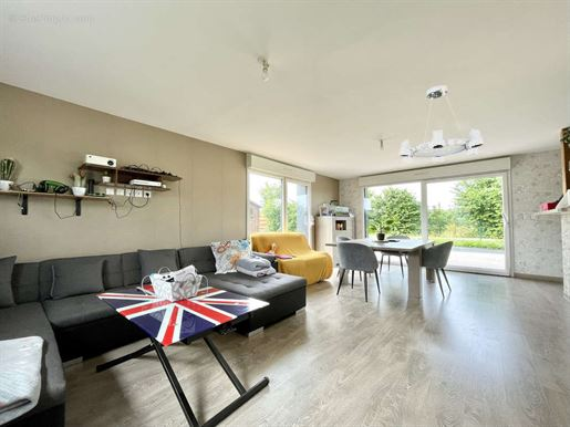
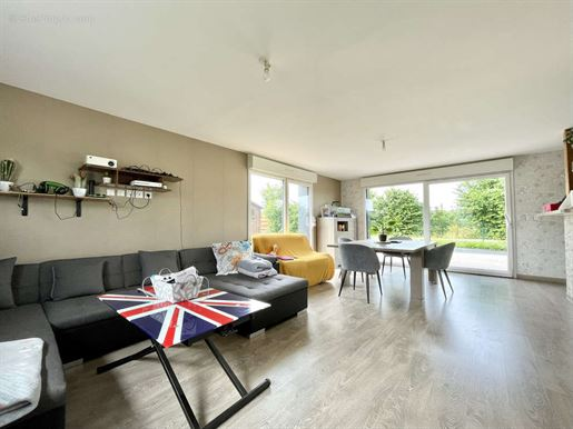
- chandelier [398,84,485,163]
